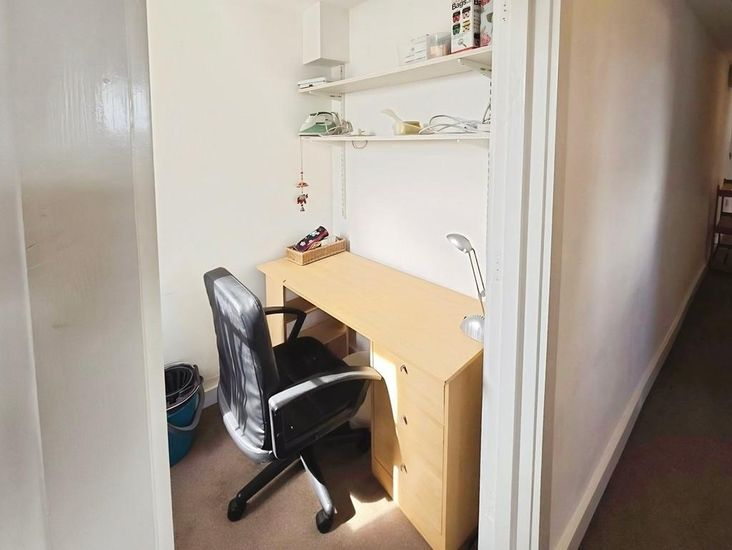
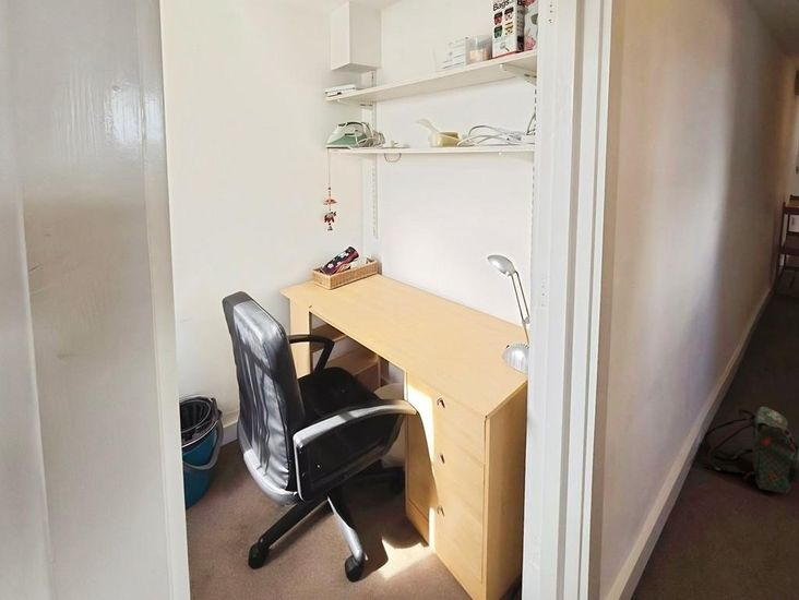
+ backpack [703,406,799,494]
